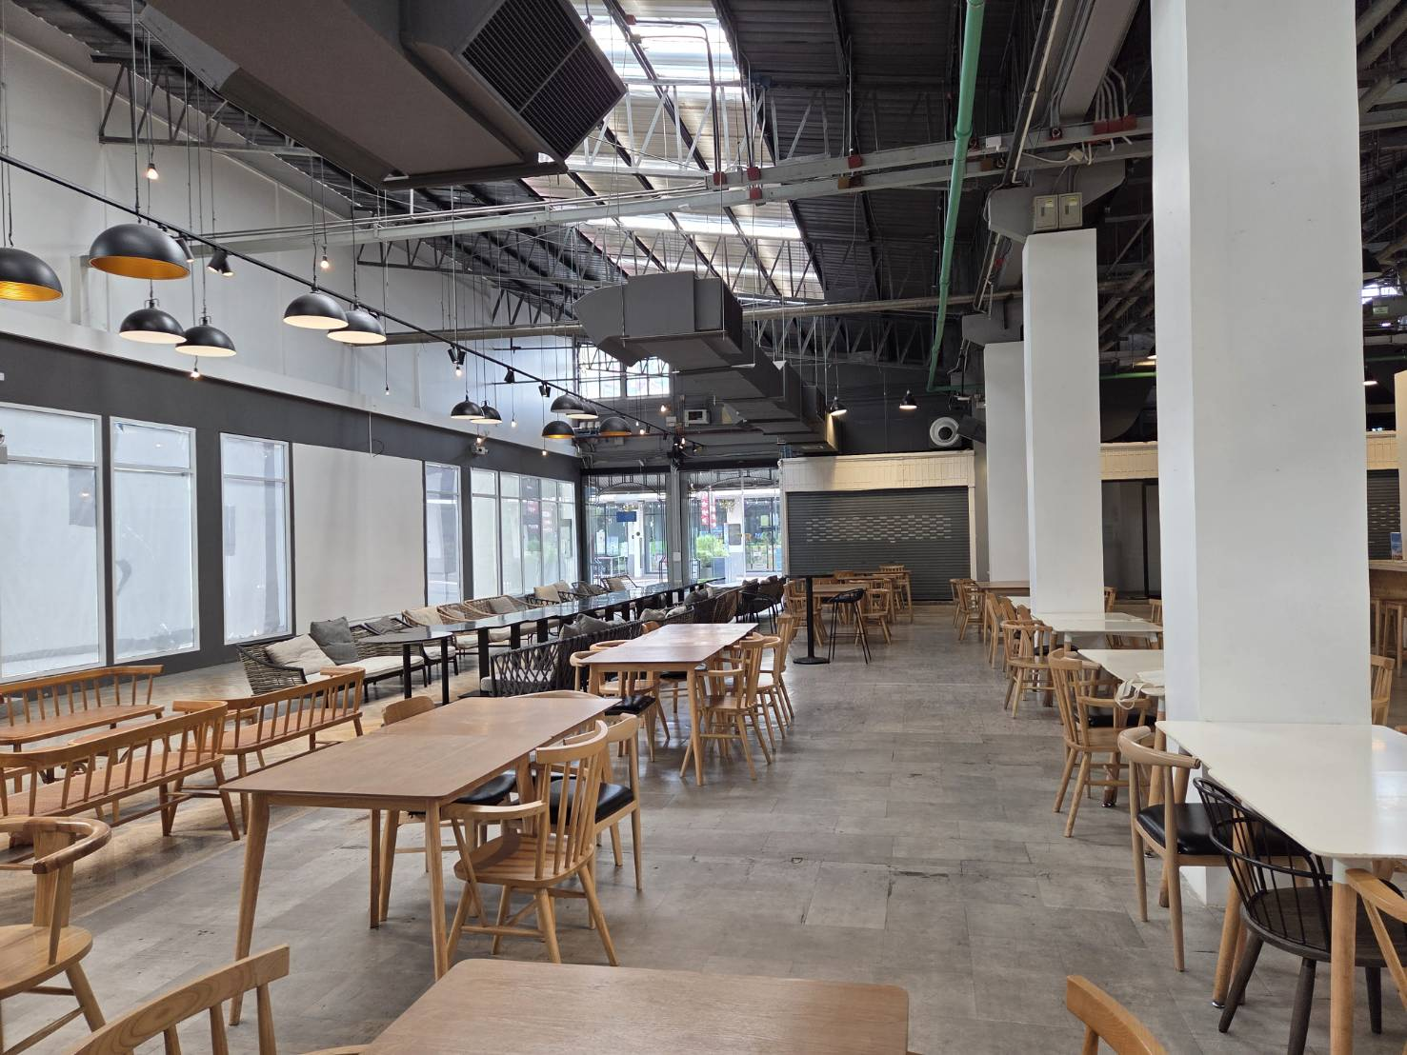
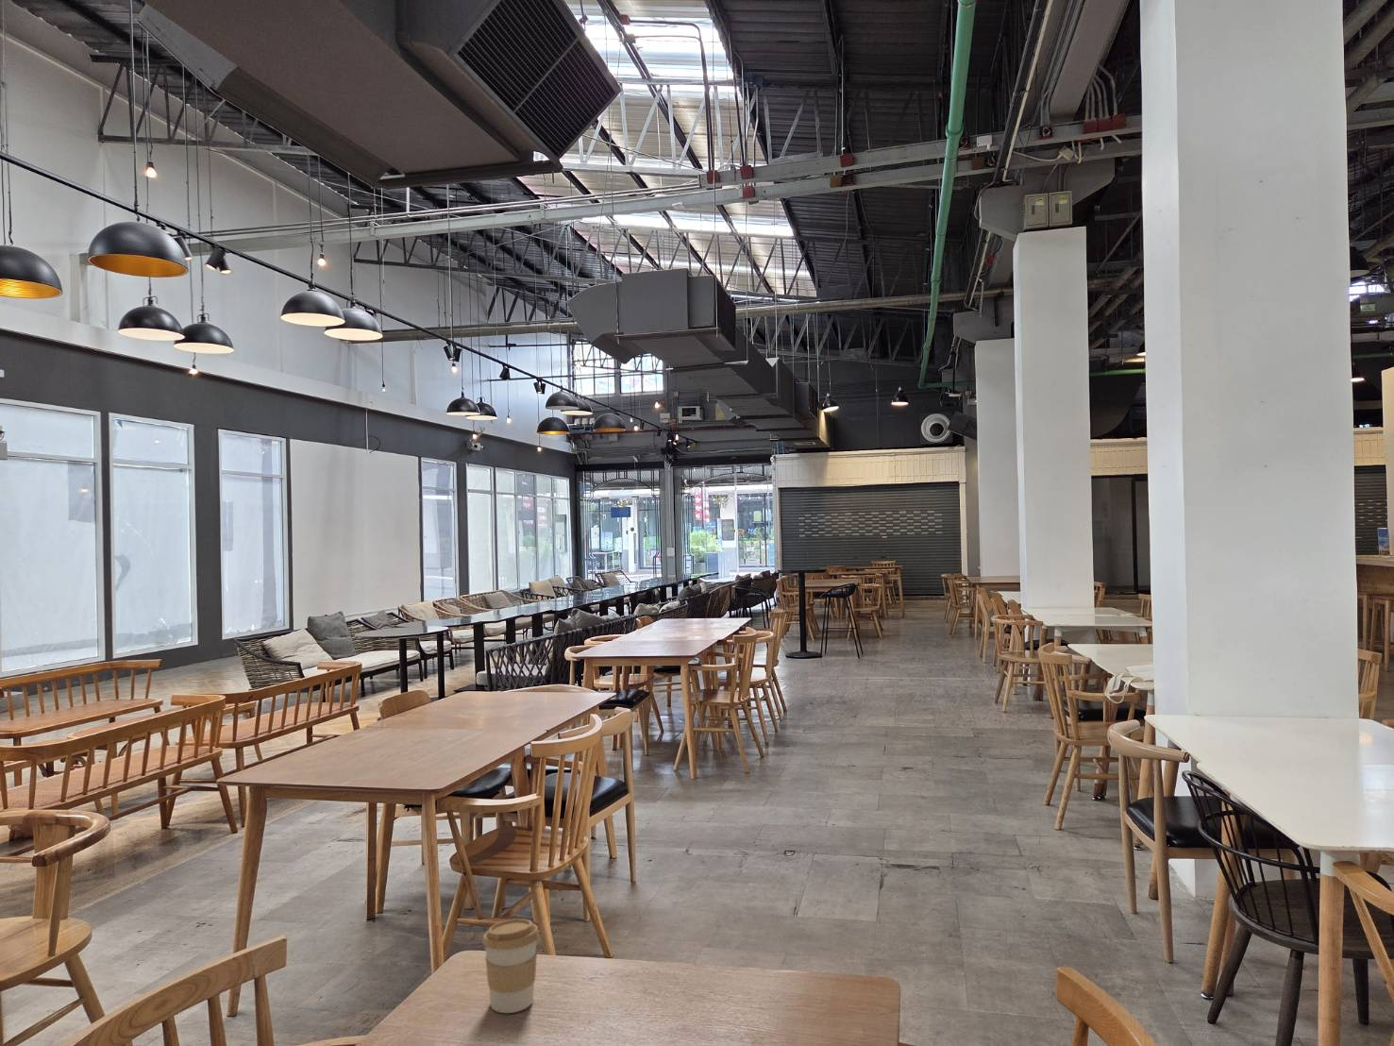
+ coffee cup [481,917,539,1014]
